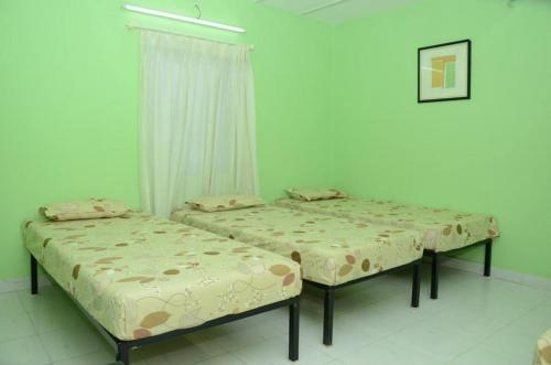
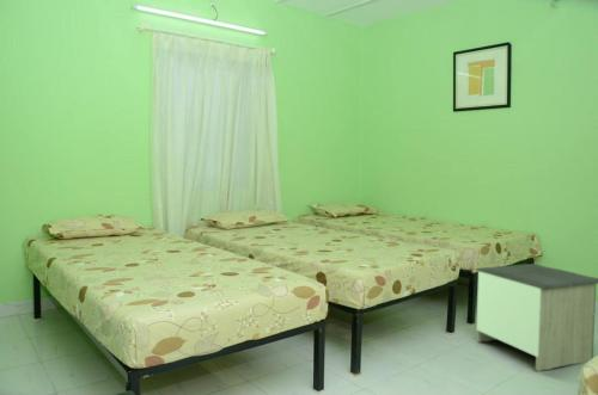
+ nightstand [475,263,598,372]
